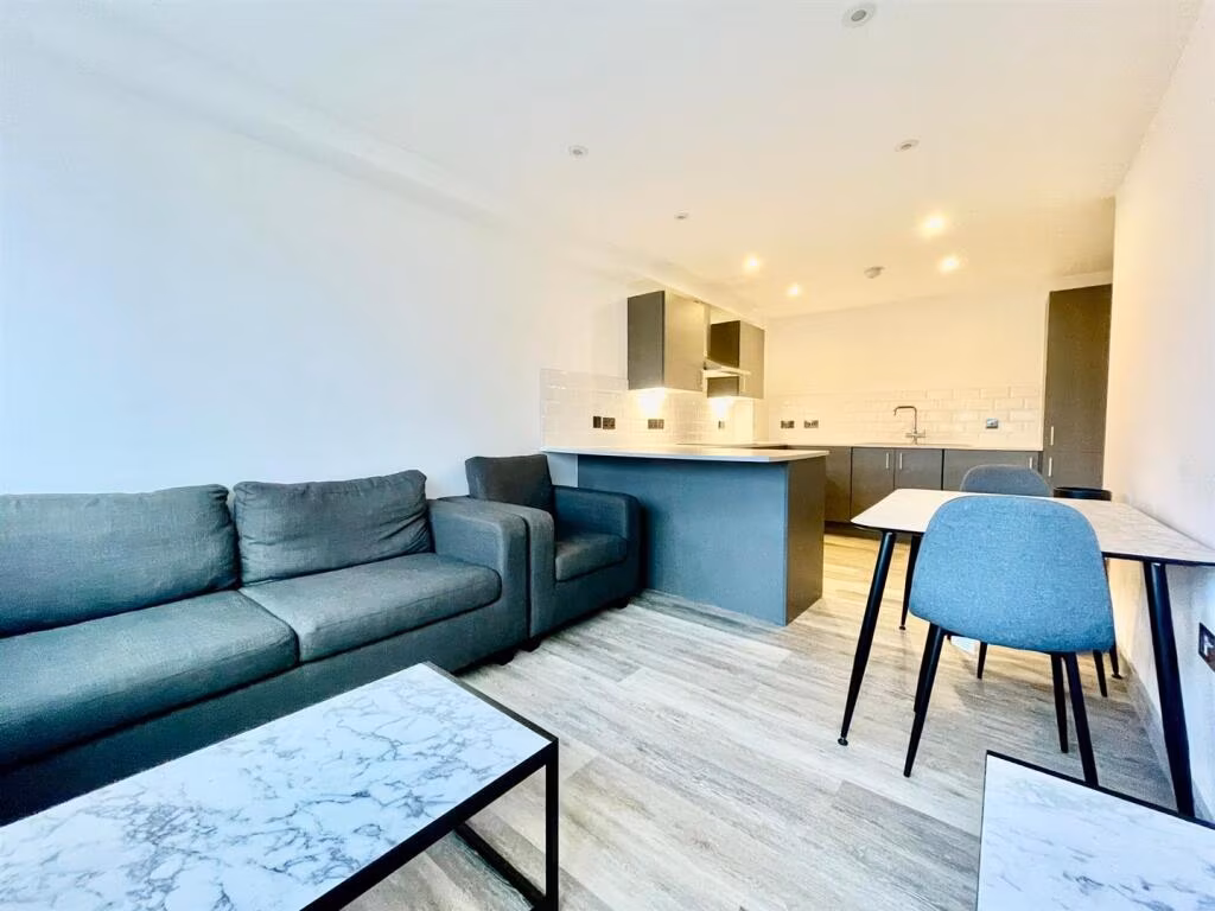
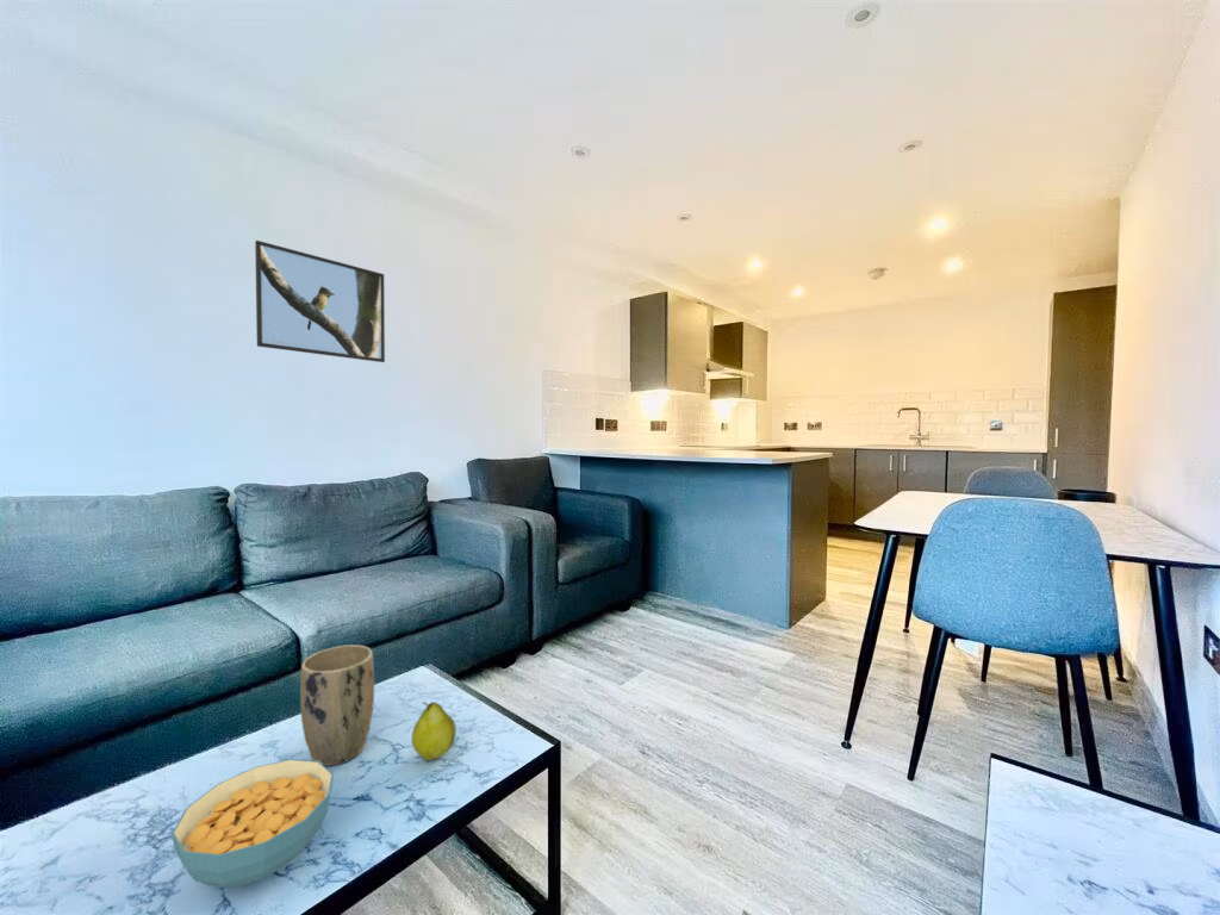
+ fruit [411,701,458,761]
+ plant pot [299,643,375,767]
+ cereal bowl [170,758,335,889]
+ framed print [254,239,386,363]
